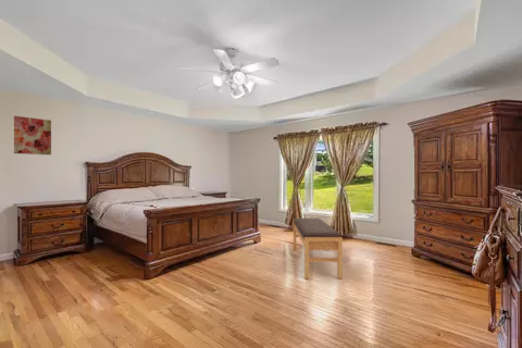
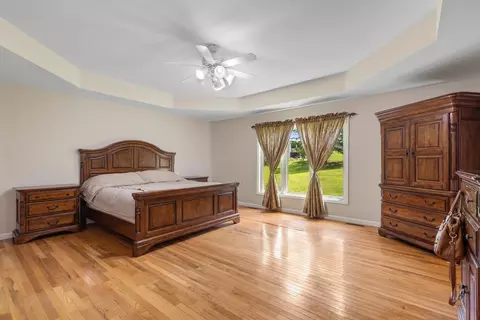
- bench [293,217,344,279]
- wall art [13,115,52,156]
